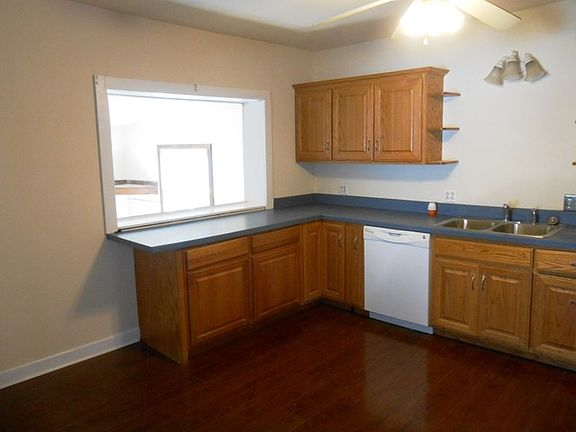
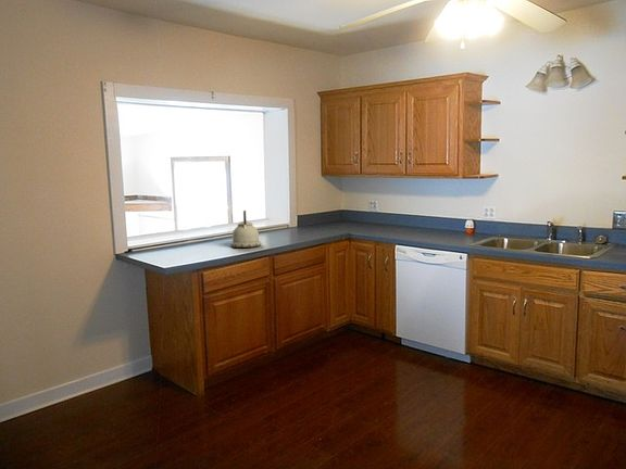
+ kettle [229,210,262,249]
